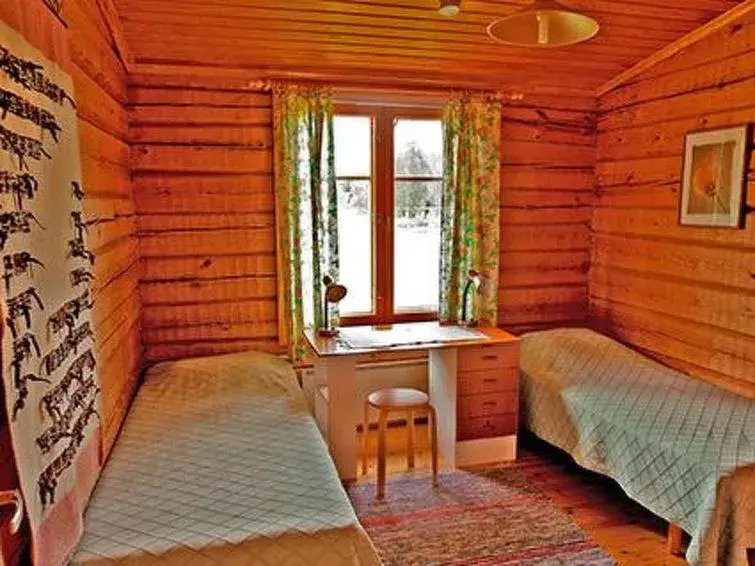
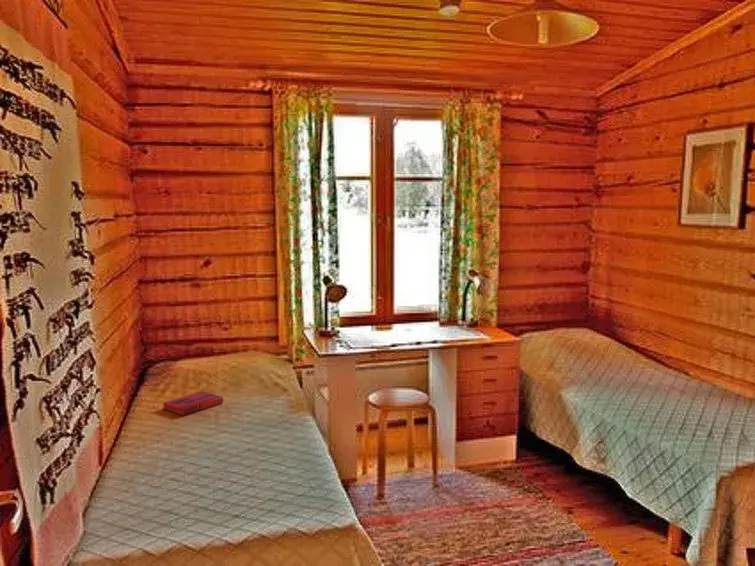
+ hardback book [162,390,224,417]
